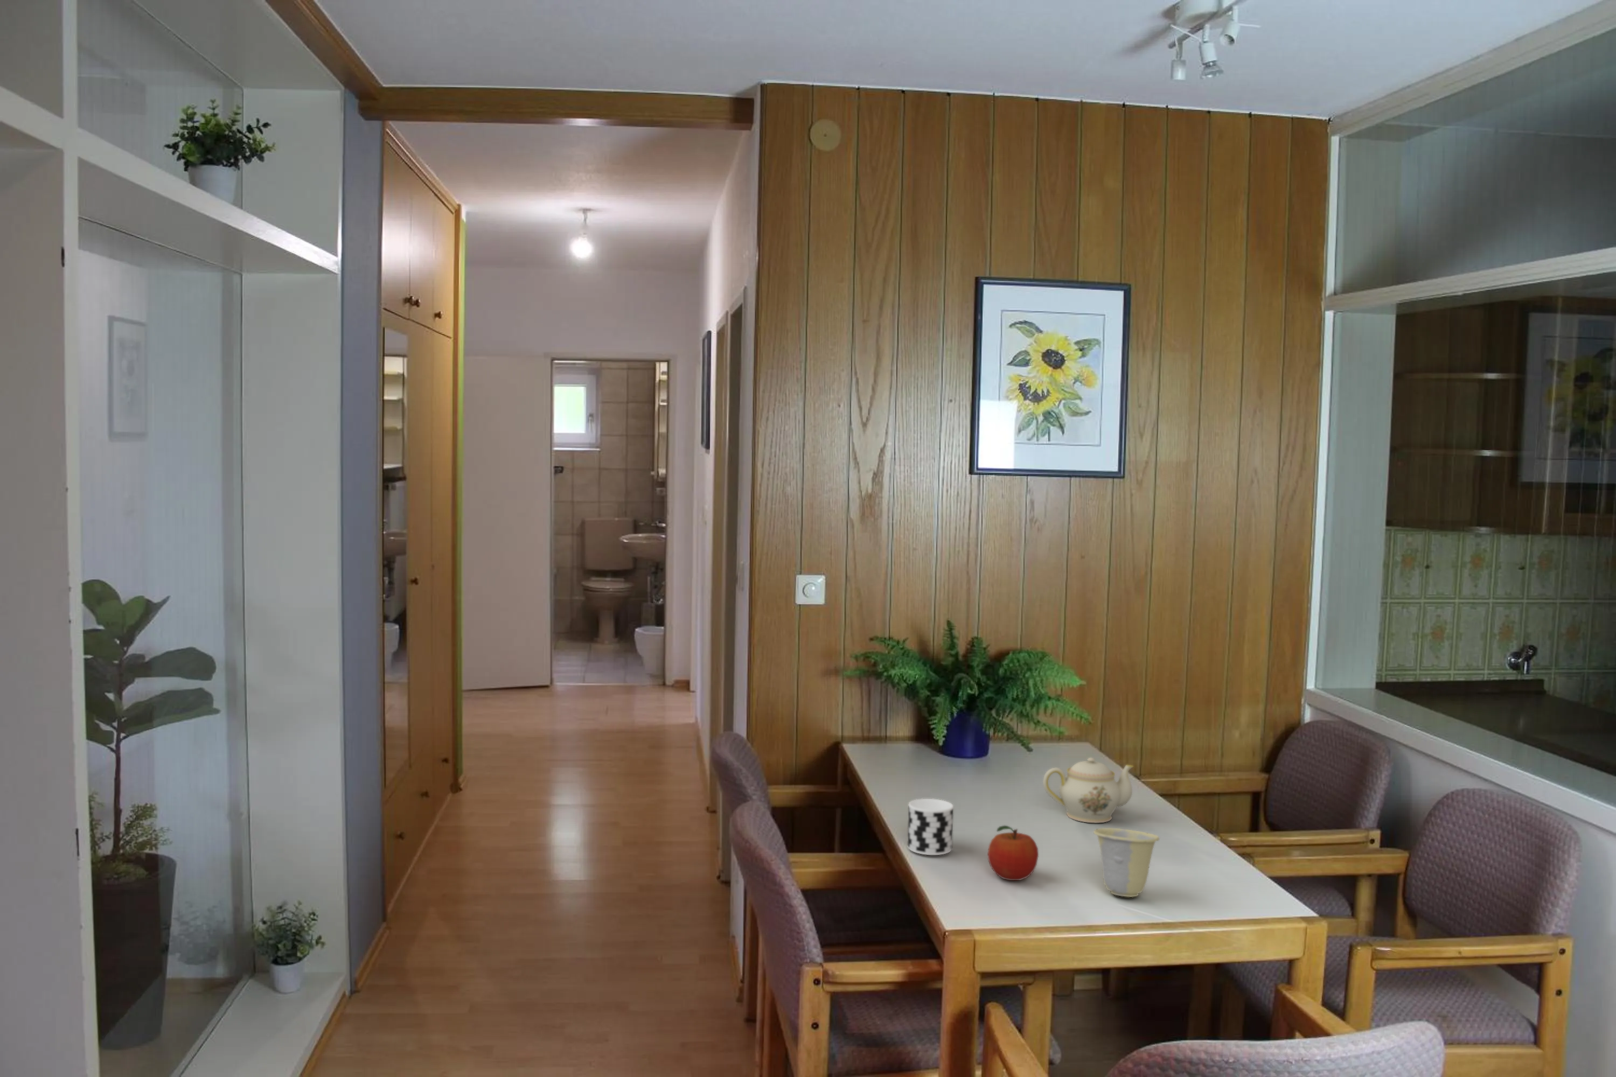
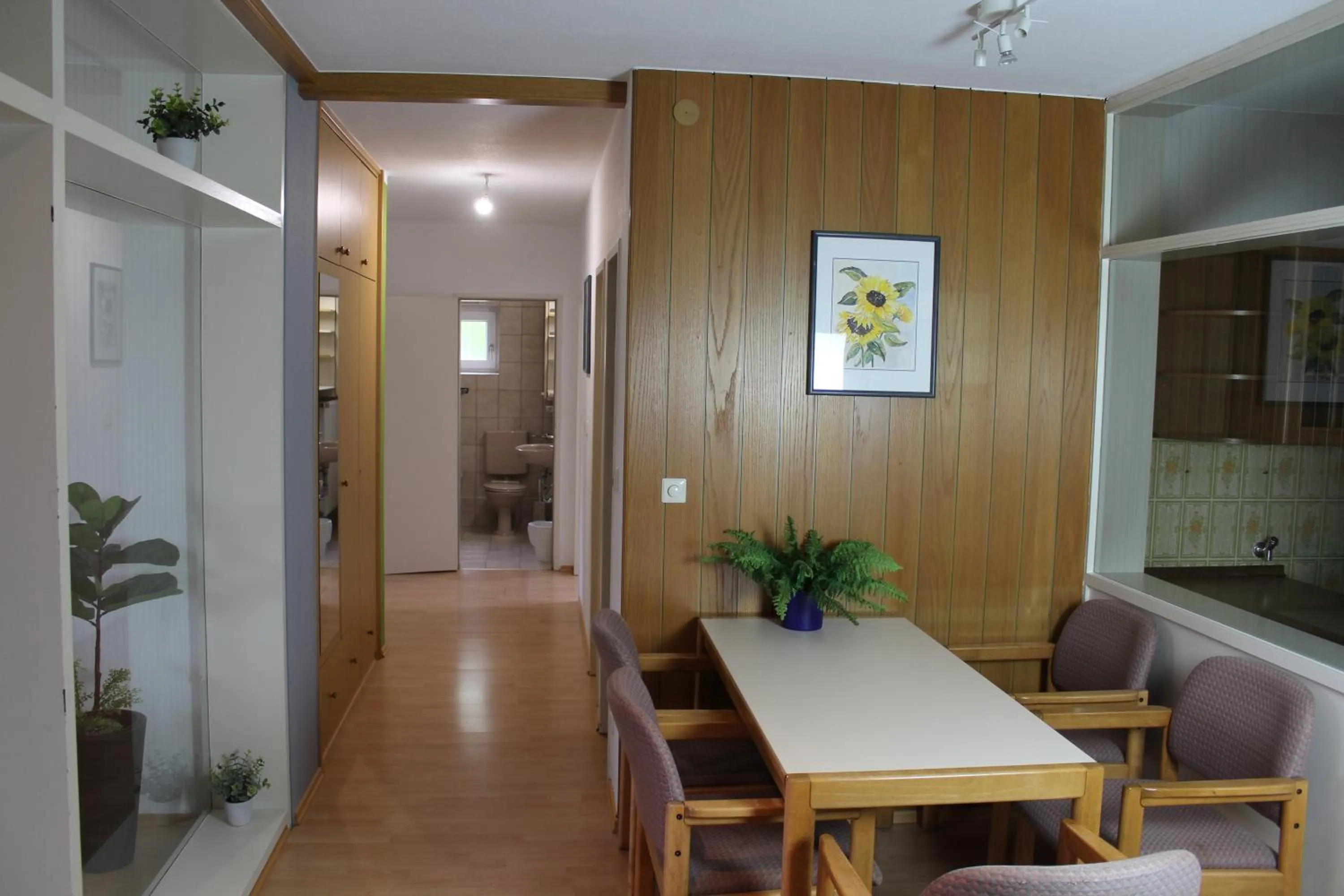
- teapot [1042,757,1134,823]
- fruit [987,825,1039,881]
- cup [1093,827,1160,898]
- cup [907,798,953,856]
